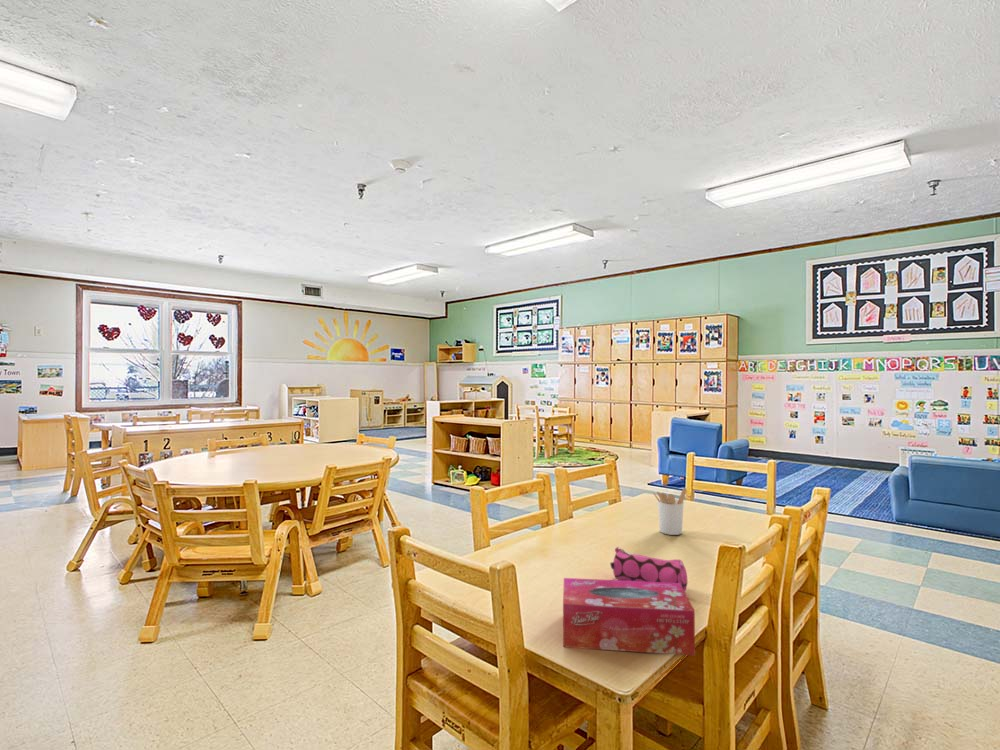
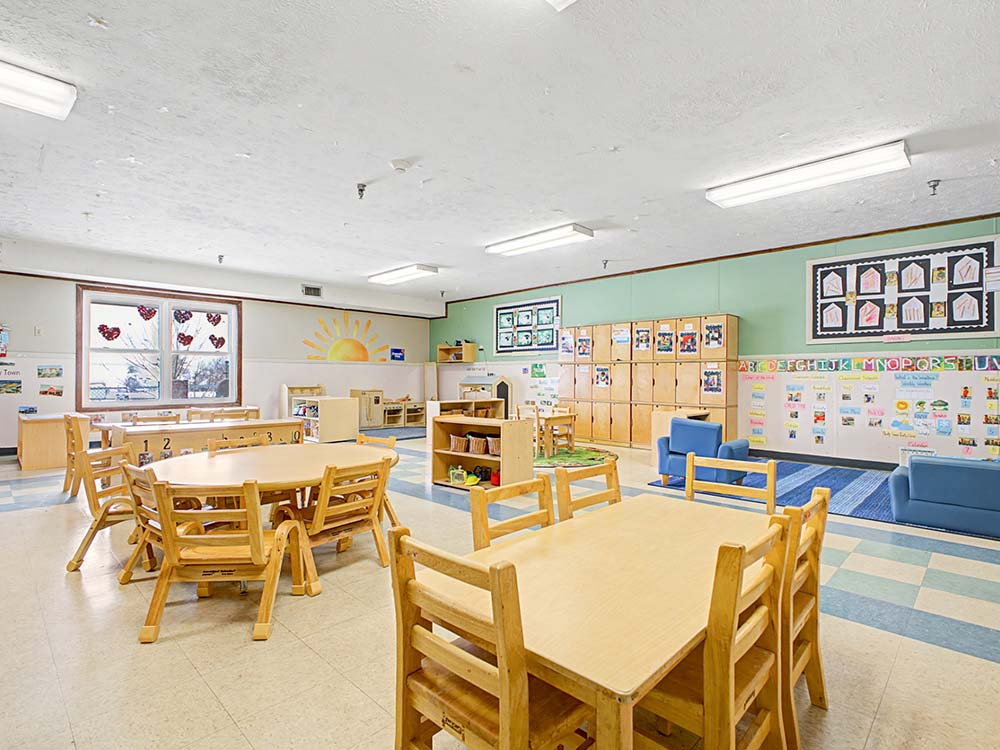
- utensil holder [652,487,688,536]
- pencil case [609,545,688,593]
- tissue box [562,577,696,656]
